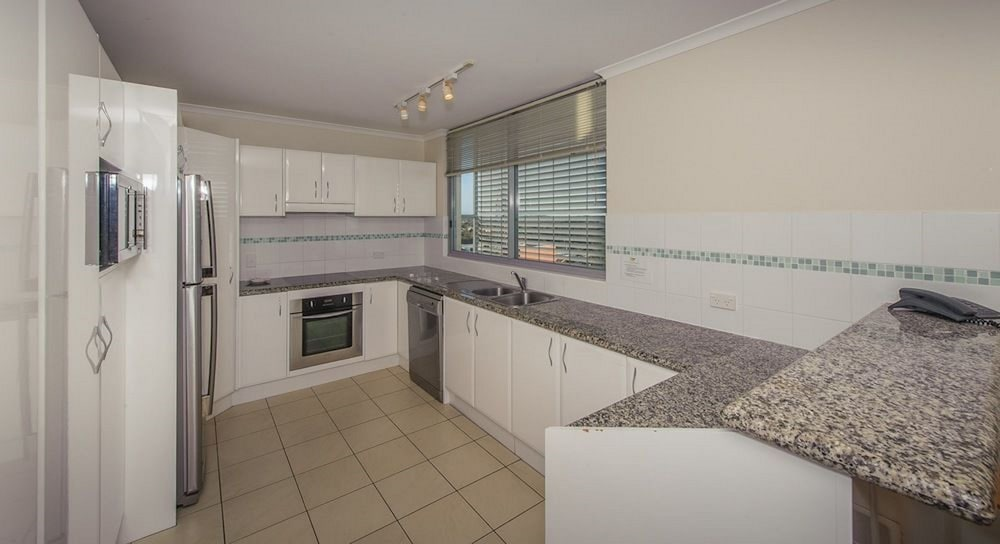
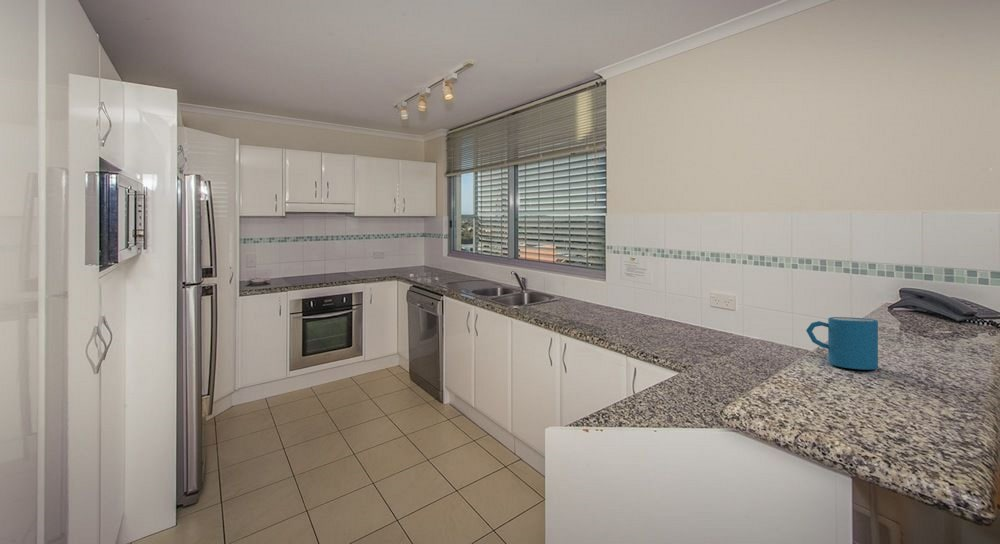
+ mug [805,316,879,371]
